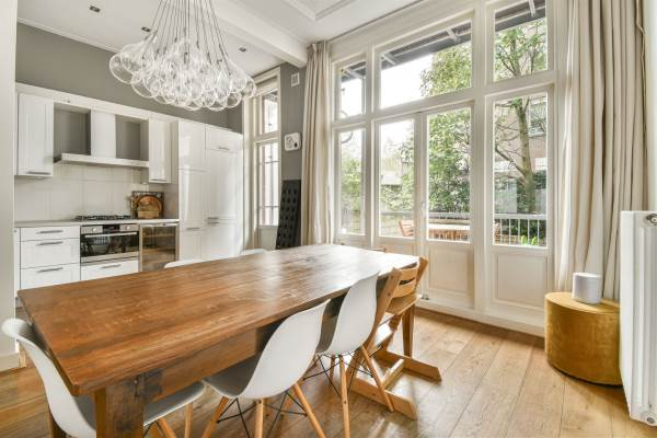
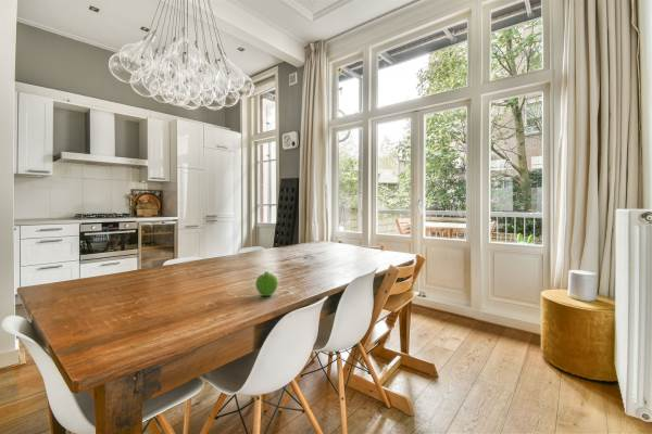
+ fruit [254,270,279,297]
